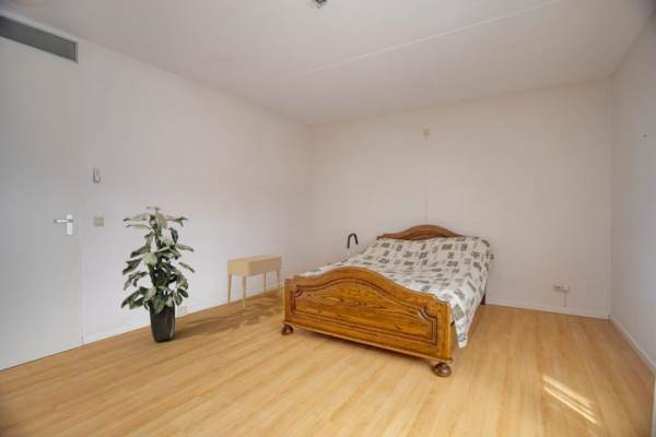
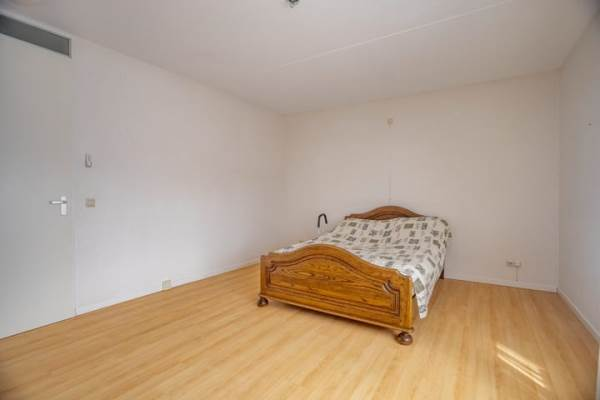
- indoor plant [120,205,196,343]
- nightstand [226,253,283,309]
